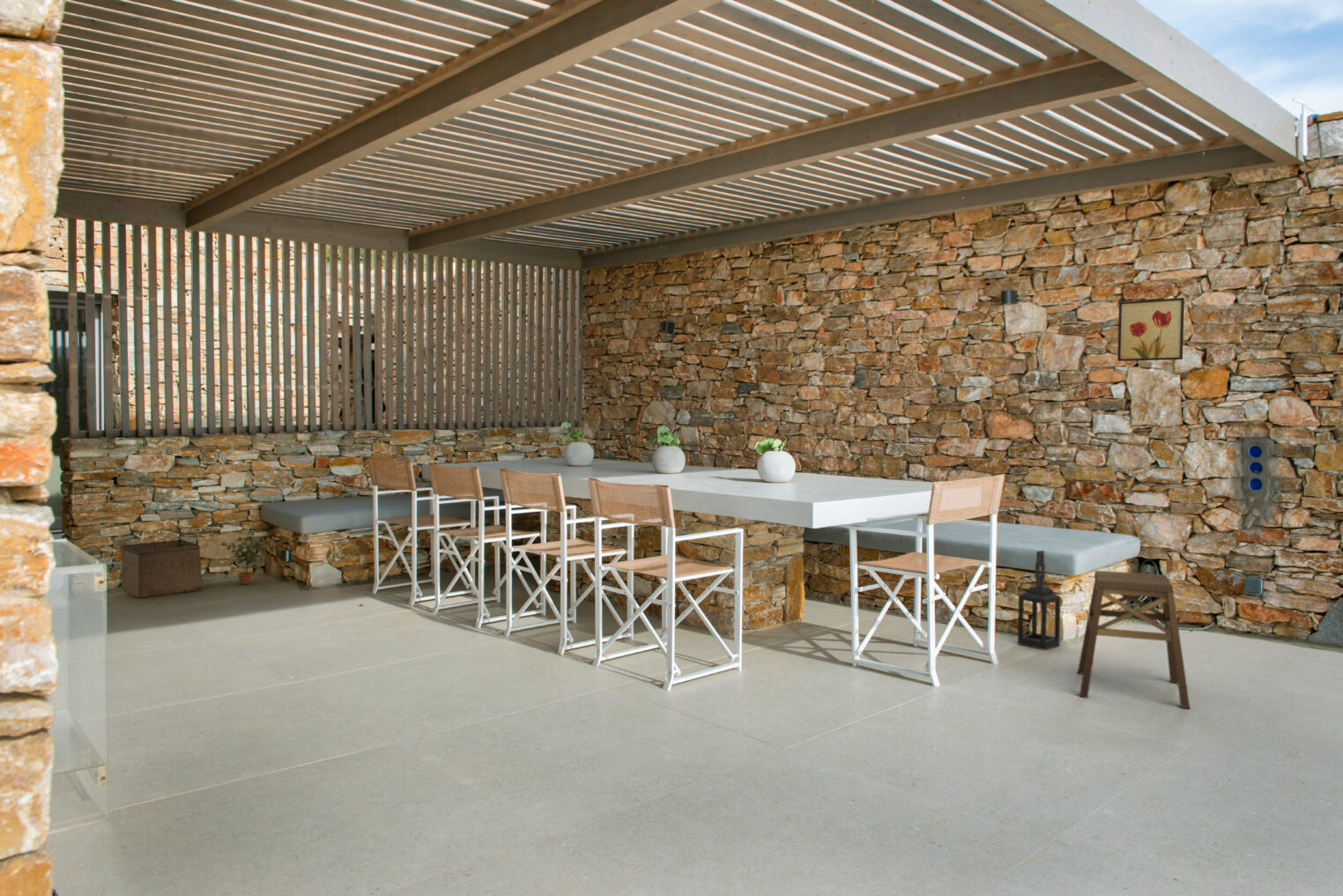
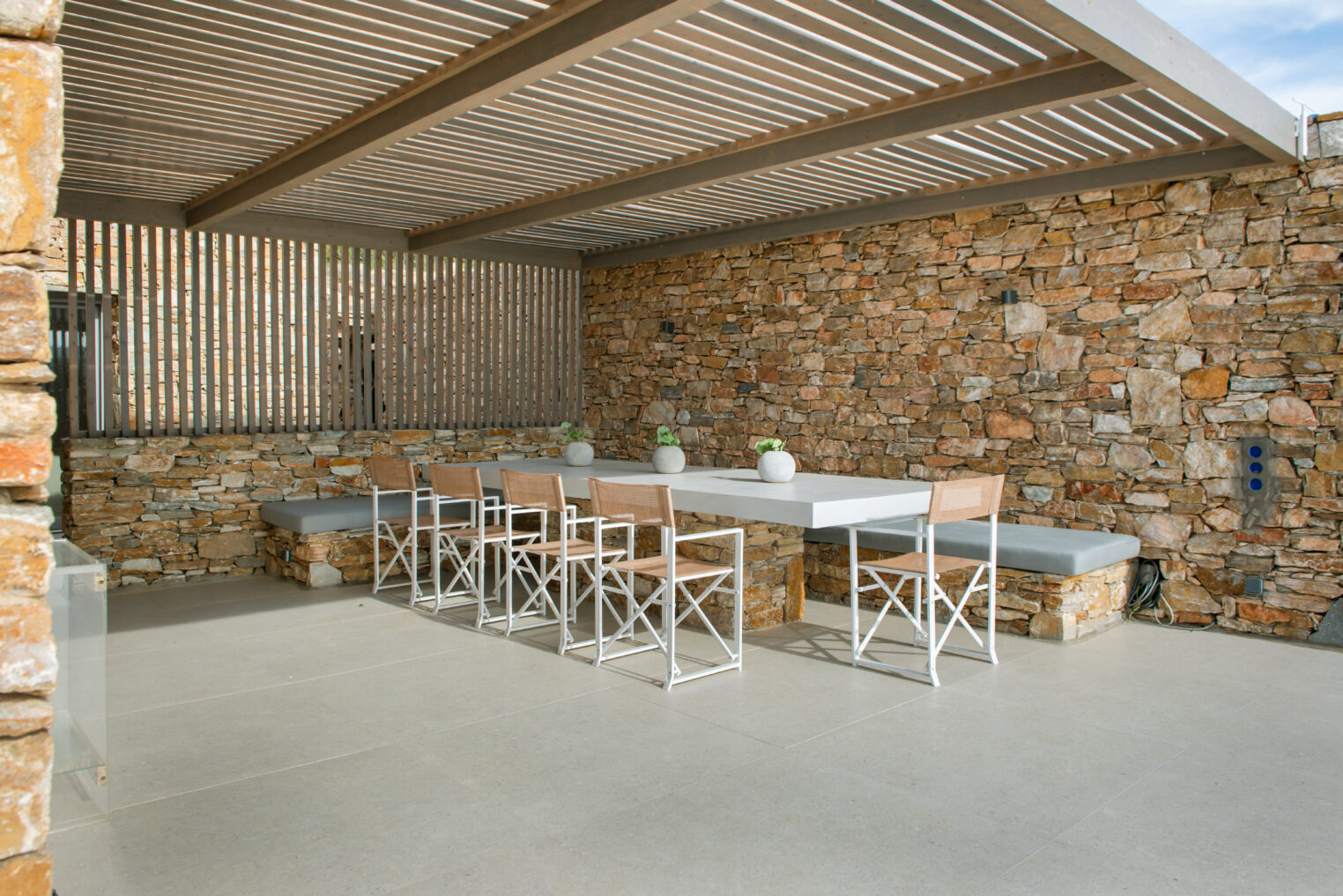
- wall art [1117,297,1185,362]
- potted plant [220,528,277,585]
- lantern [1017,550,1062,651]
- storage bin [119,538,204,599]
- stool [1077,569,1191,710]
